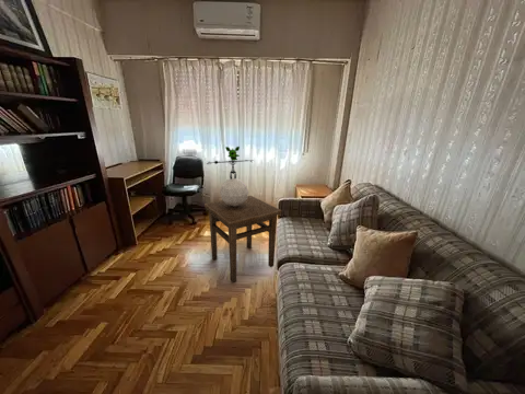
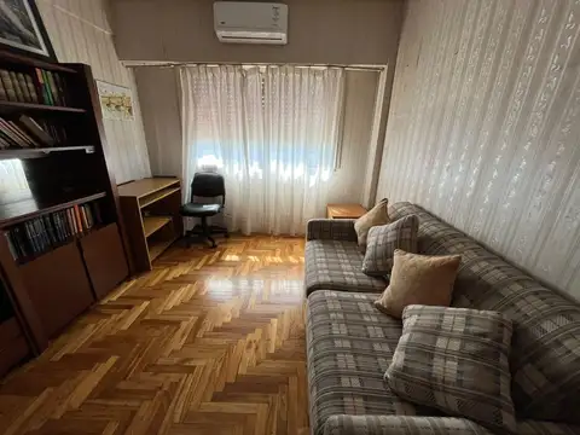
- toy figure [206,146,254,206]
- side table [203,195,282,283]
